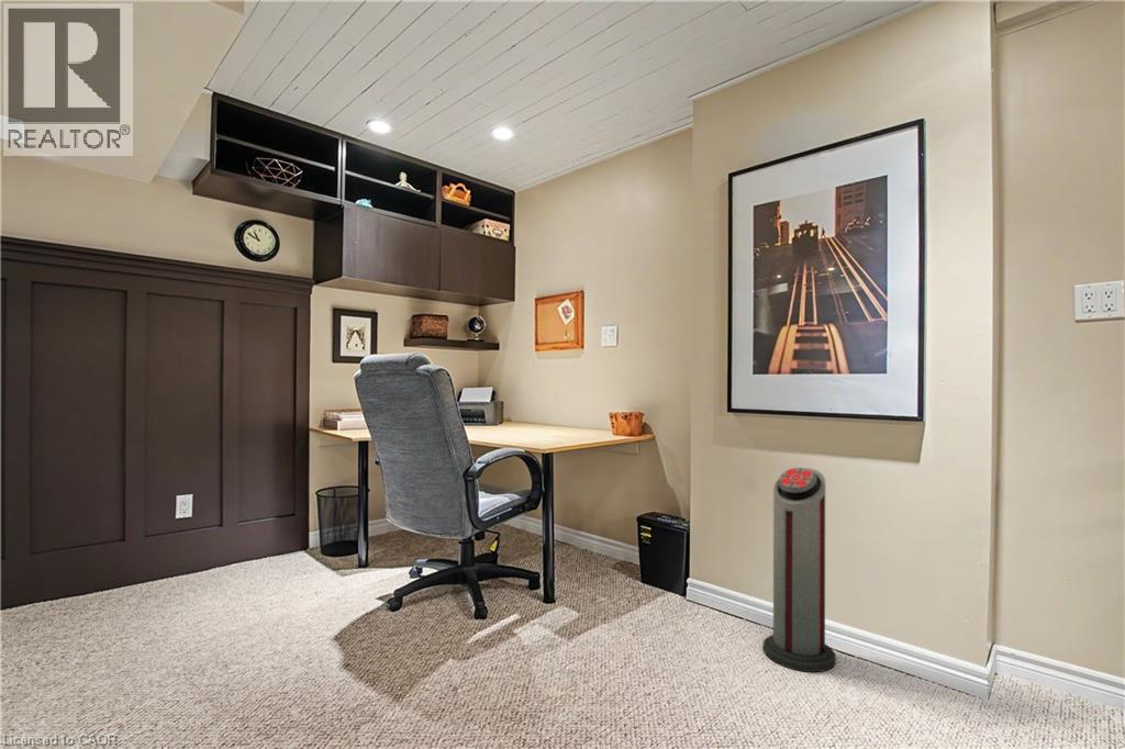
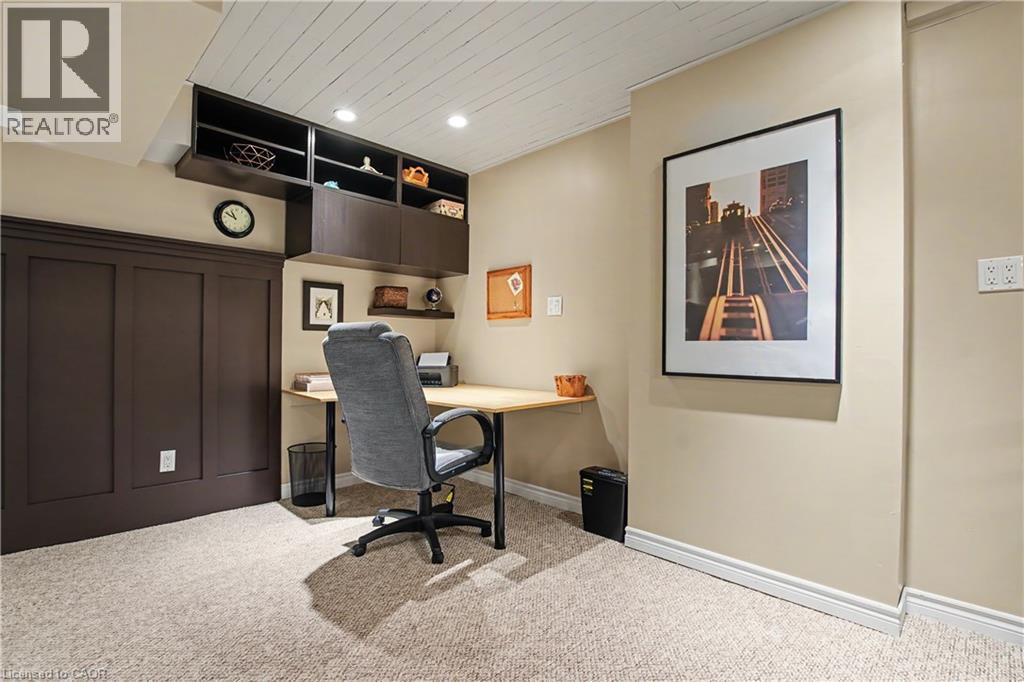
- air purifier [762,467,837,673]
